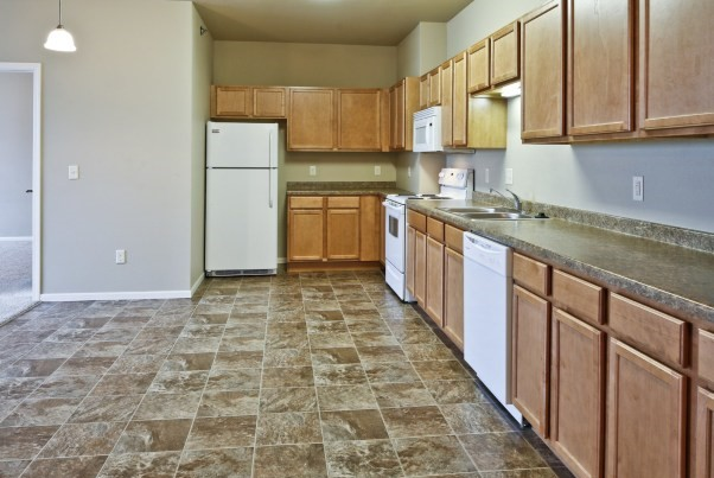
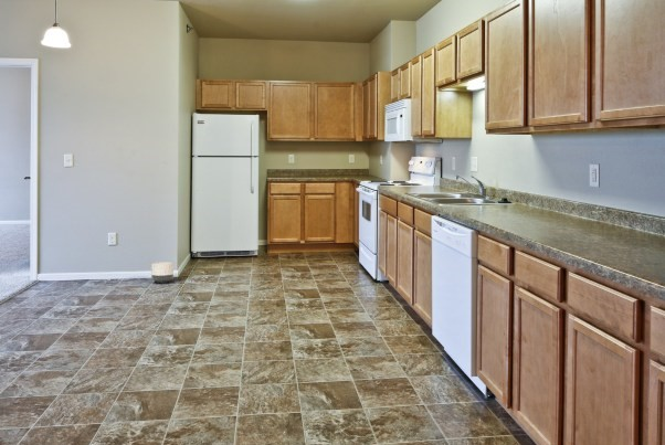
+ planter [150,261,175,284]
